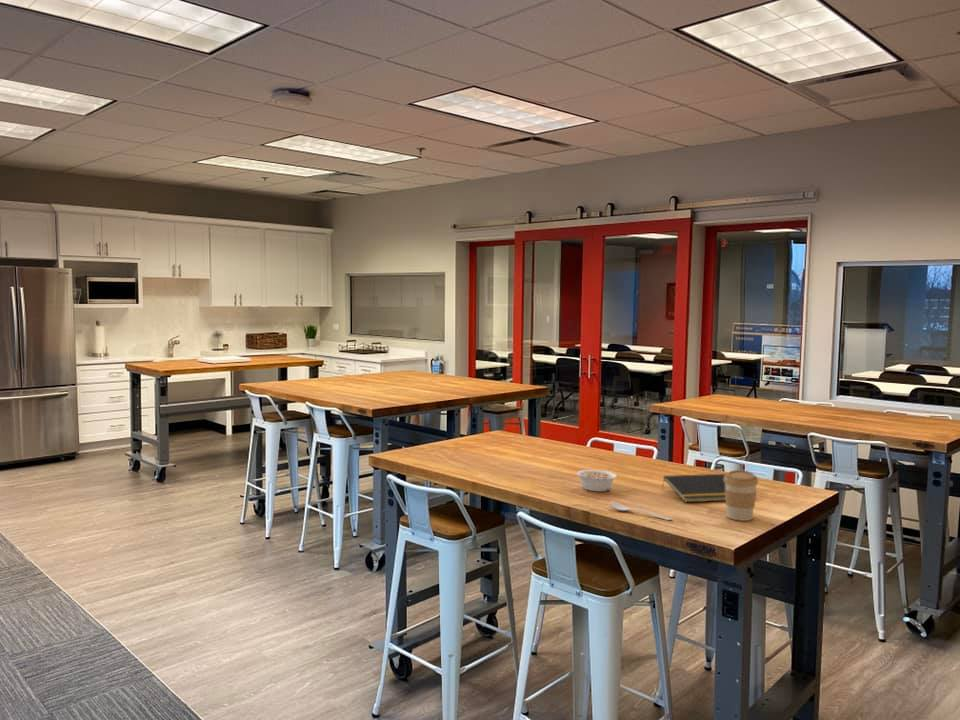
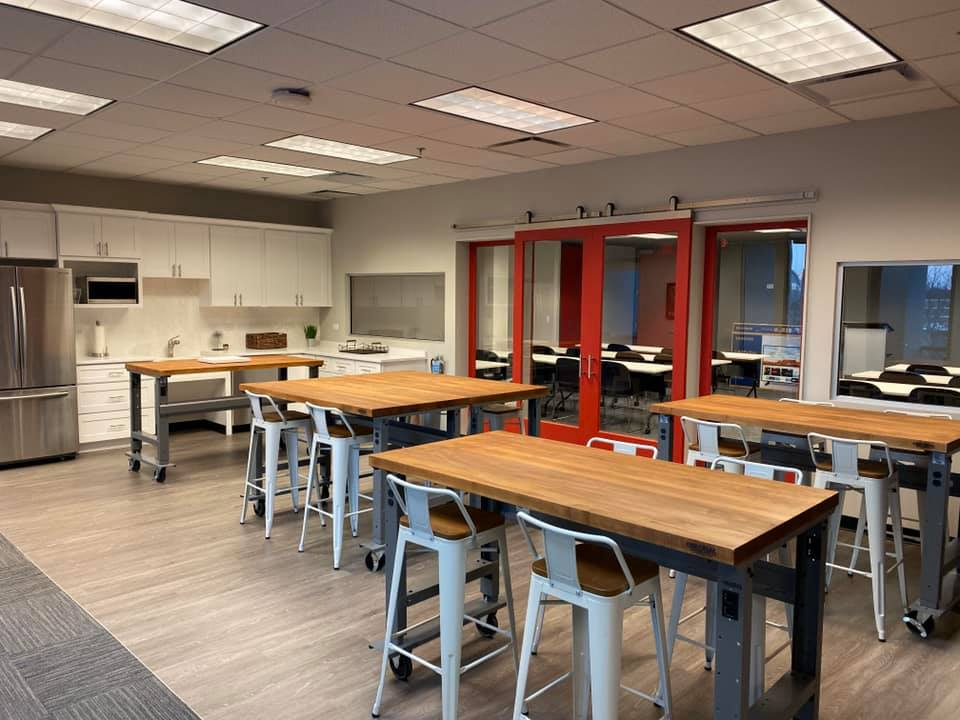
- legume [576,469,618,492]
- spoon [609,500,674,521]
- coffee cup [724,469,759,522]
- notepad [661,473,727,503]
